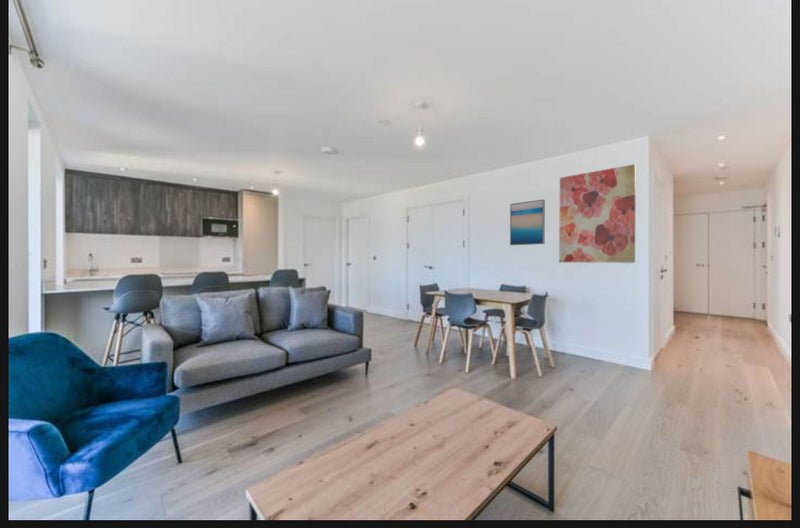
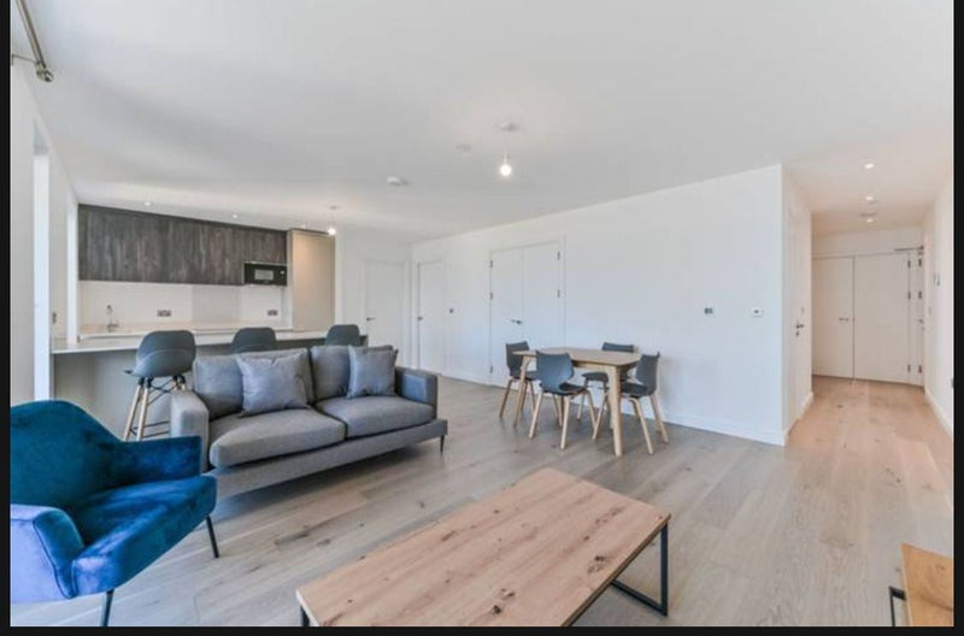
- wall art [558,163,637,264]
- wall art [509,198,546,246]
